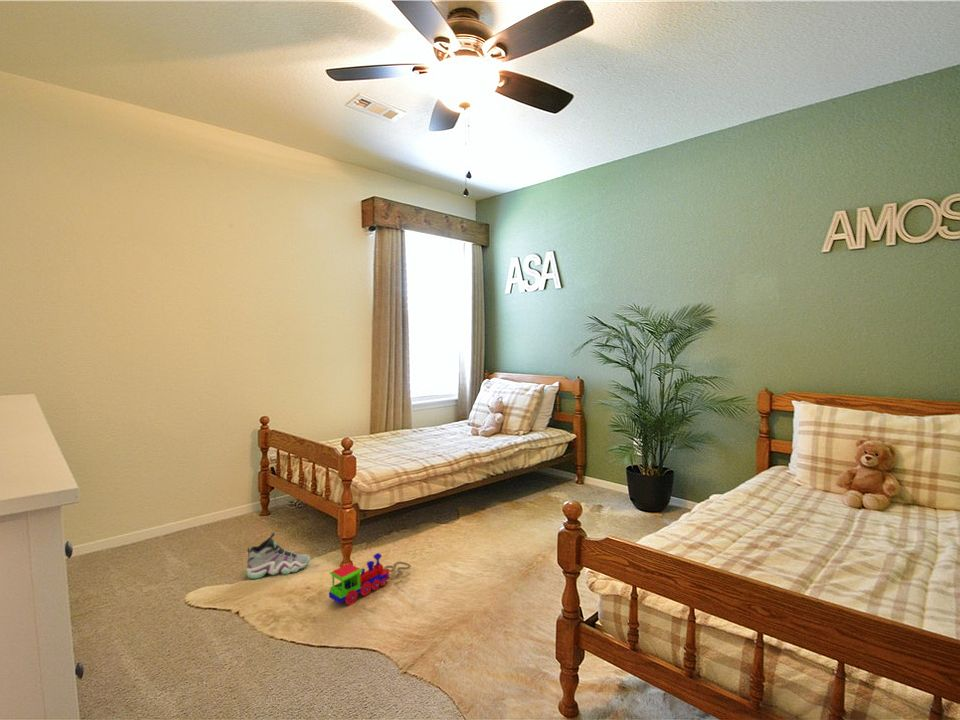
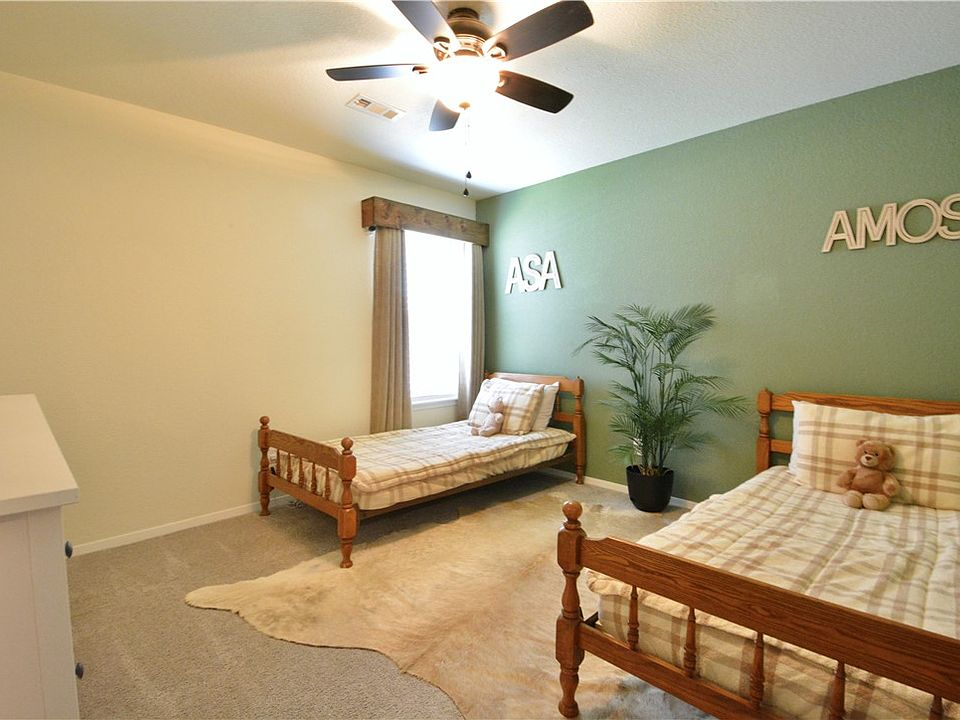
- toy train [328,552,412,606]
- sneaker [245,531,311,580]
